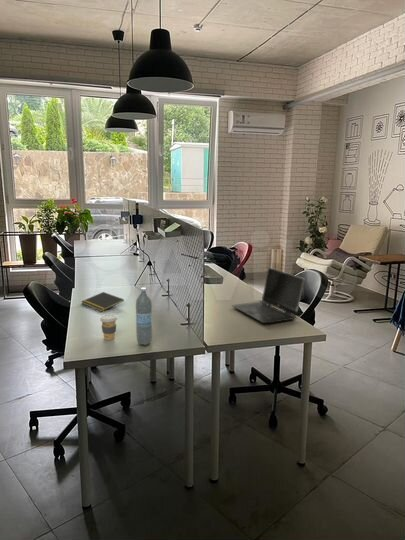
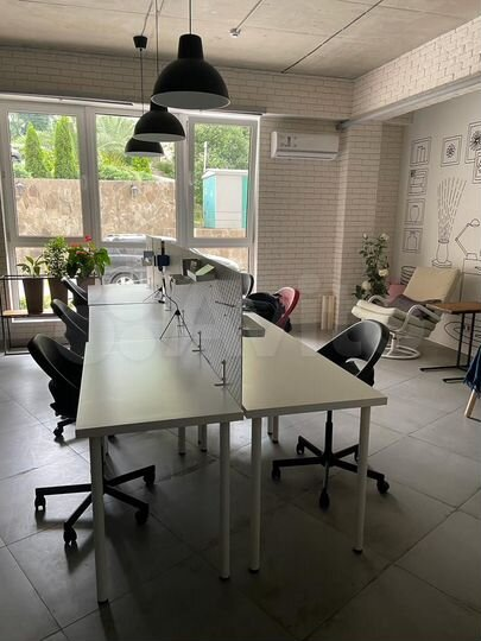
- coffee cup [99,314,118,341]
- laptop computer [231,266,306,324]
- water bottle [135,286,153,346]
- notepad [80,291,125,312]
